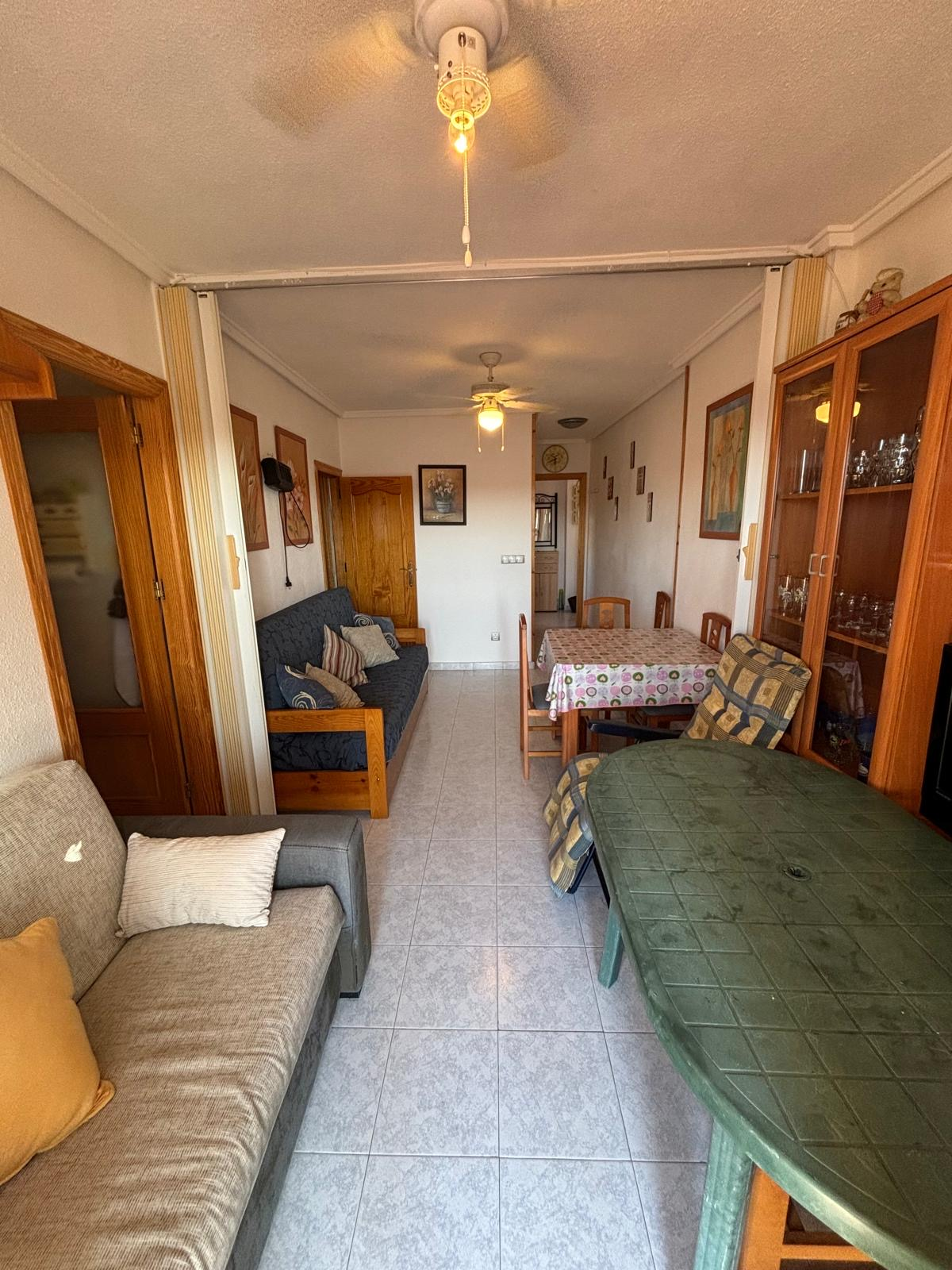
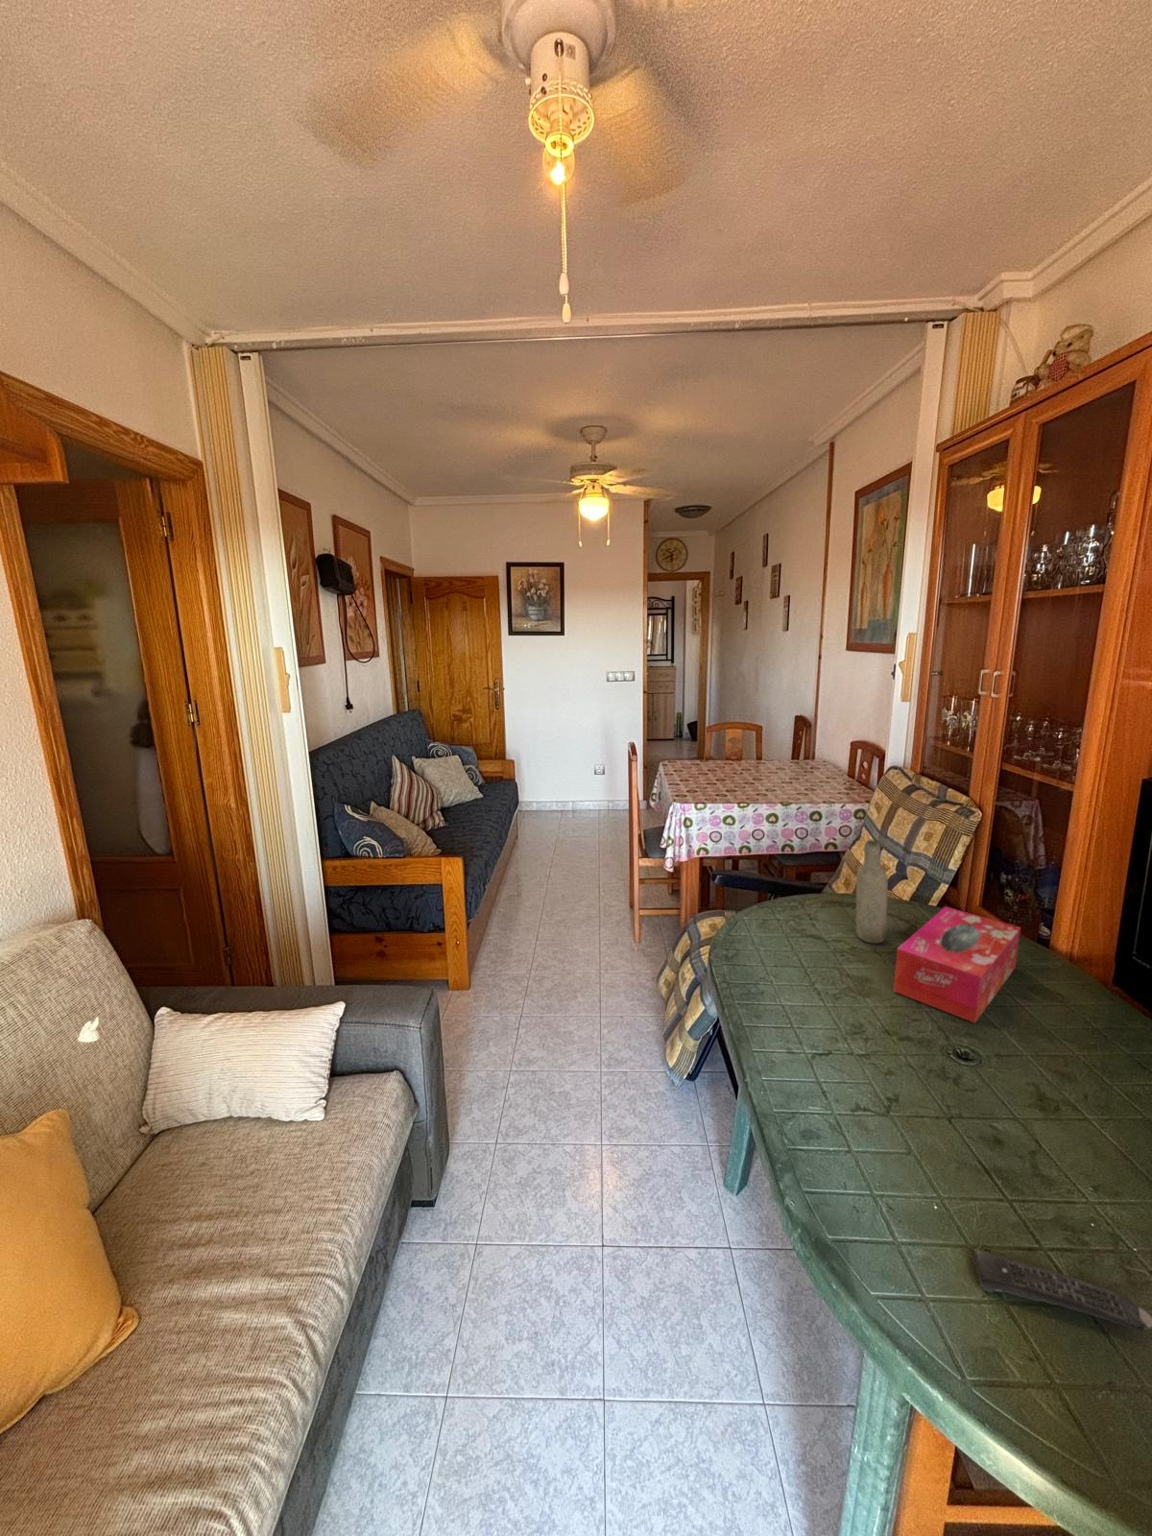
+ bottle [856,839,889,945]
+ tissue box [892,906,1021,1024]
+ remote control [973,1249,1152,1333]
